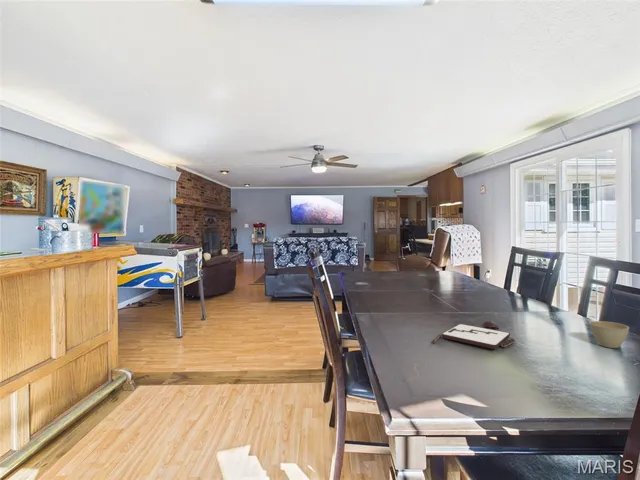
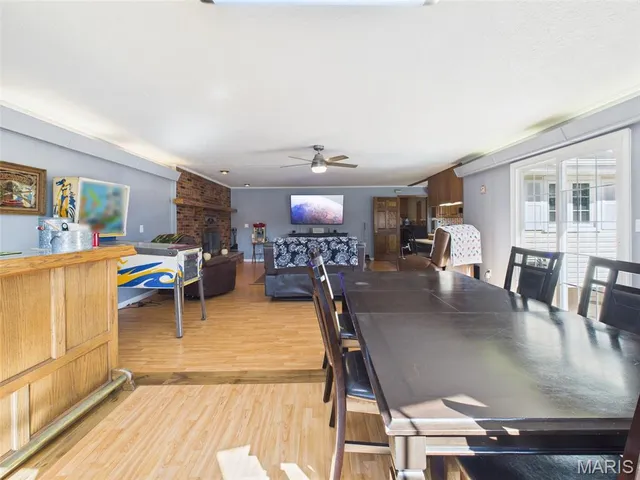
- board game [431,320,517,350]
- flower pot [588,320,630,349]
